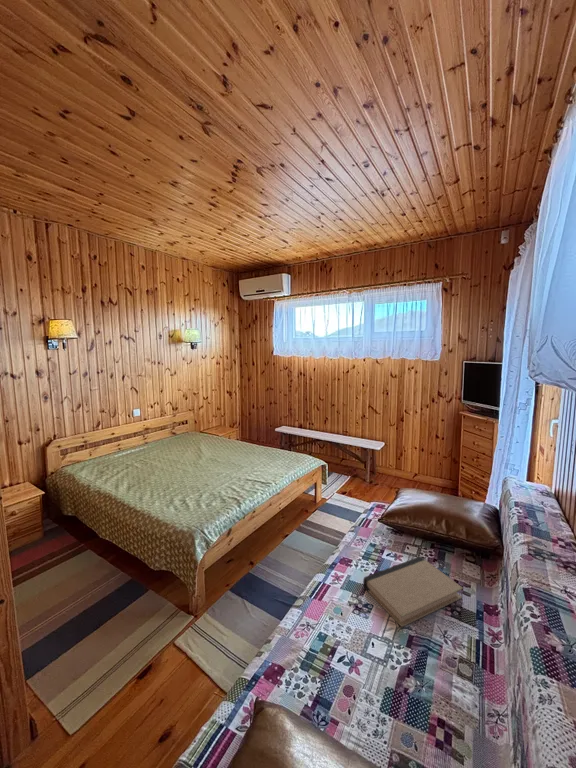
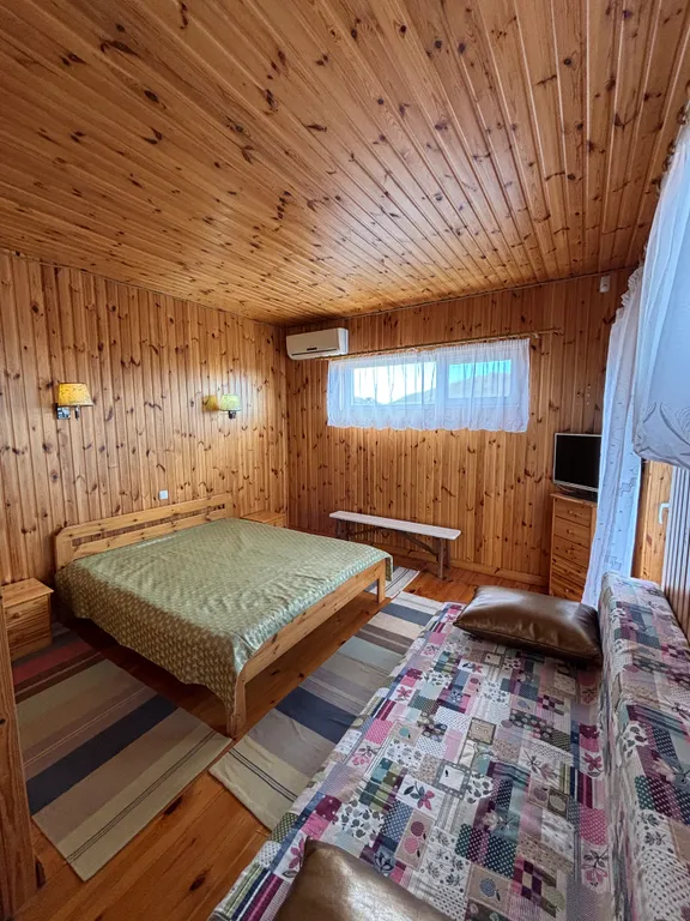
- book [362,555,464,628]
